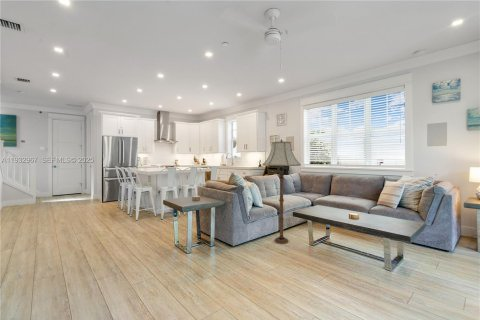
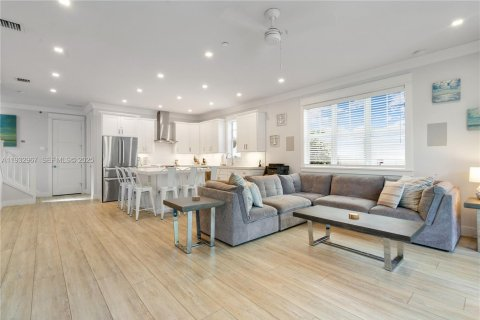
- floor lamp [262,138,302,244]
